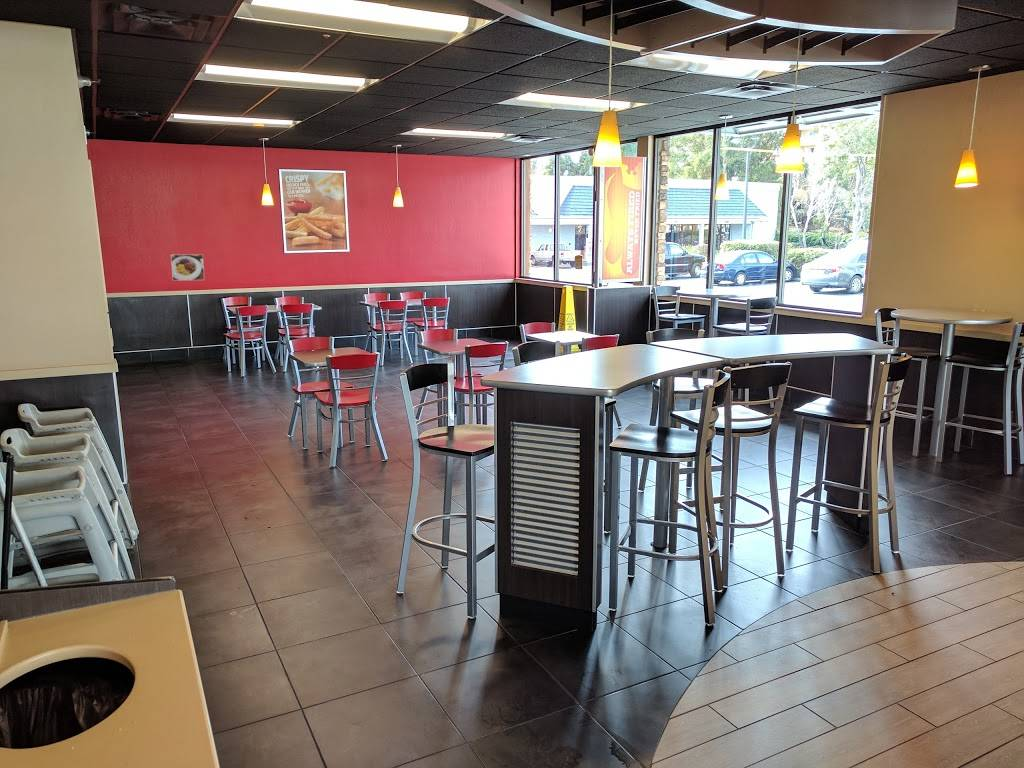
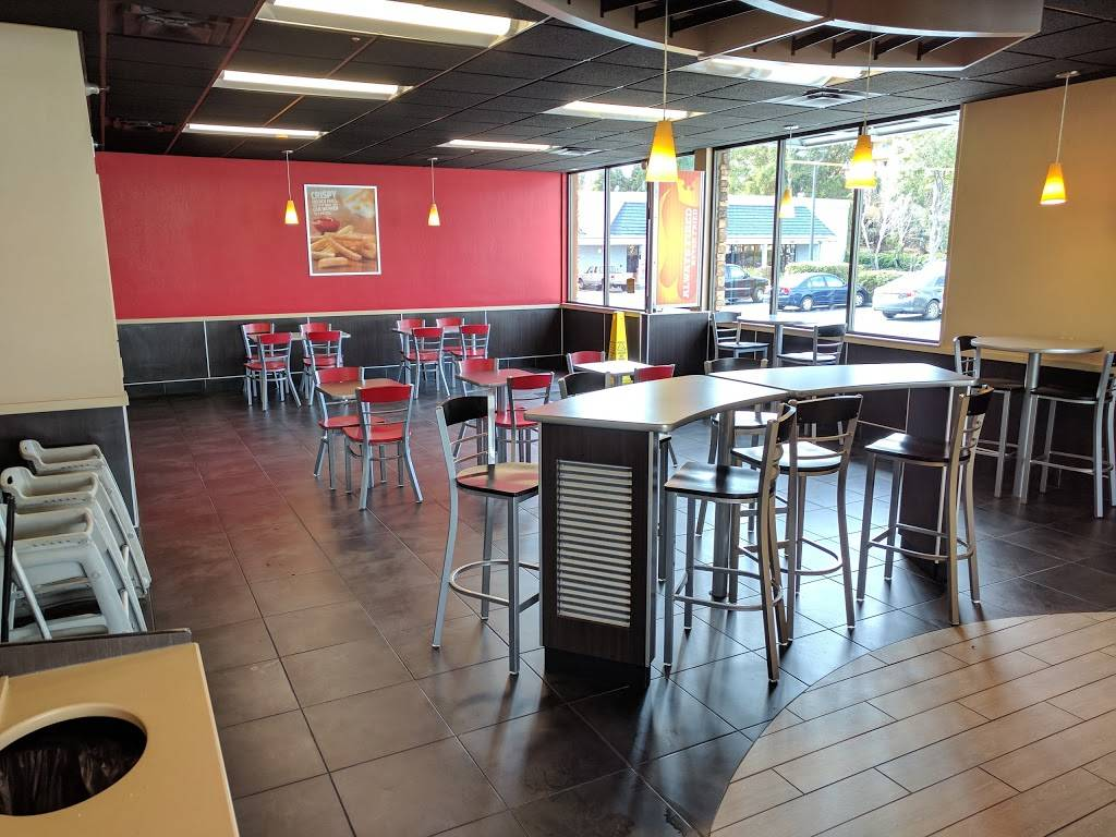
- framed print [170,253,205,281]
